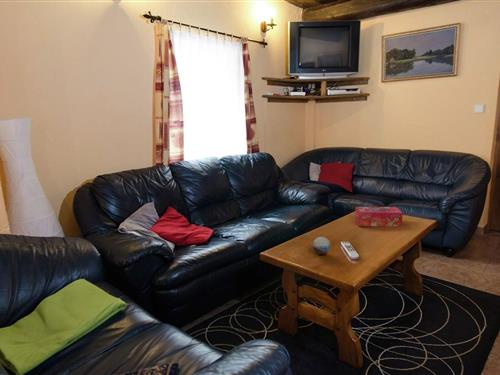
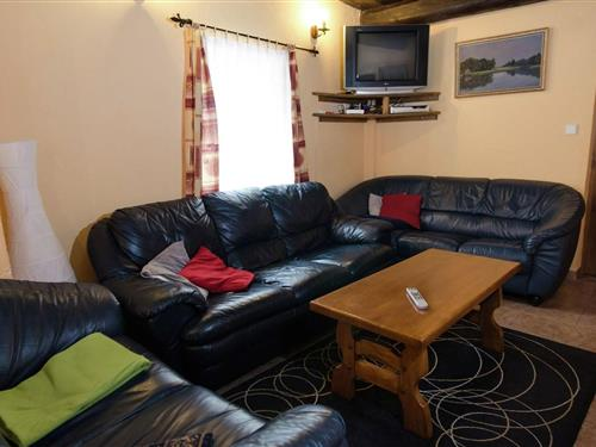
- tissue box [354,206,404,227]
- decorative orb [312,236,332,256]
